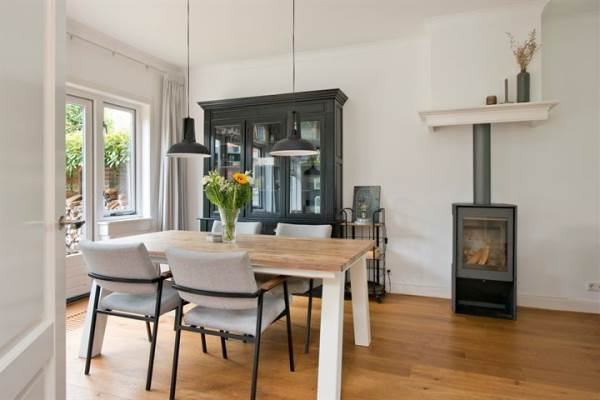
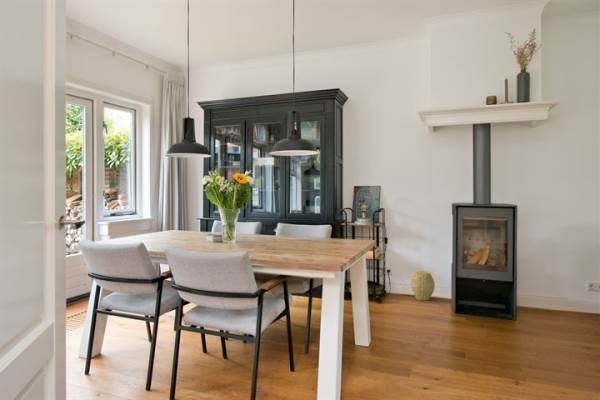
+ woven basket [410,270,436,301]
